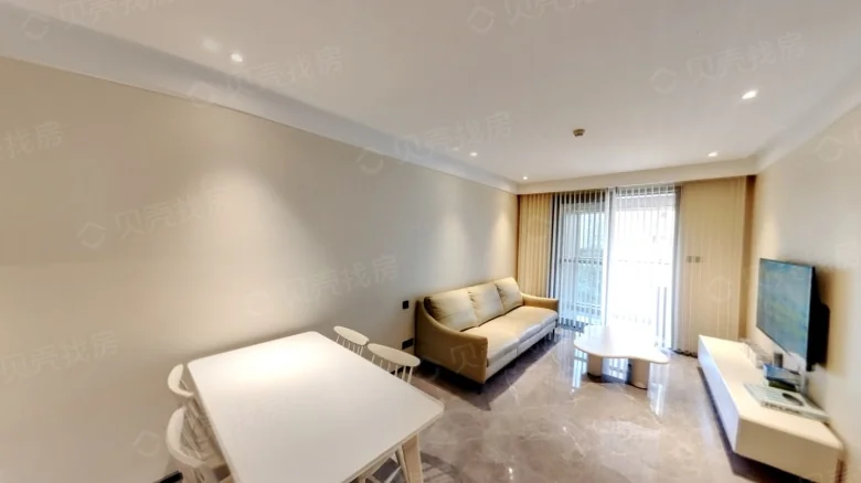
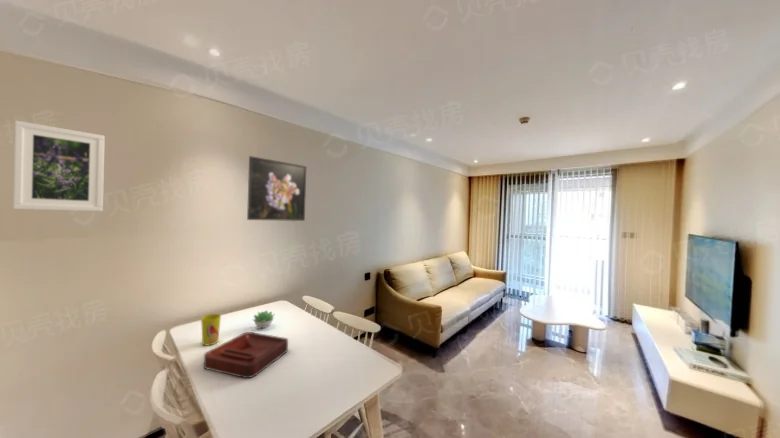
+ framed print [12,120,106,212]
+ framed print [246,155,308,222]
+ cup [200,313,222,347]
+ decorative tray [203,331,289,379]
+ succulent plant [251,309,276,329]
